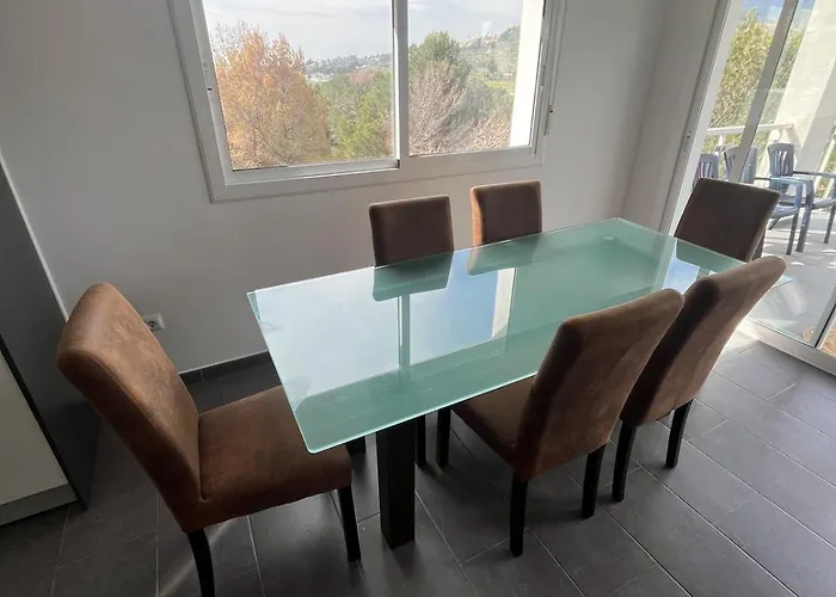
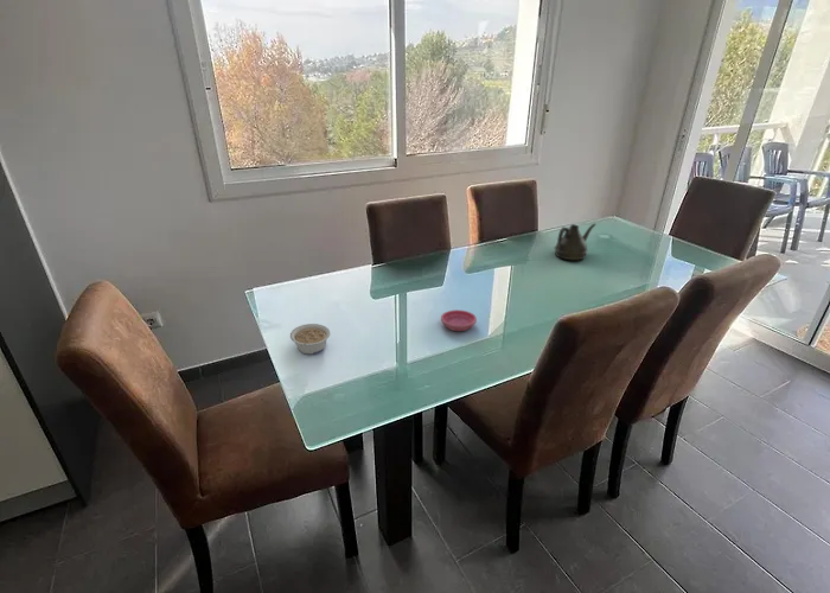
+ legume [289,323,331,356]
+ saucer [440,308,478,332]
+ teapot [554,222,598,261]
